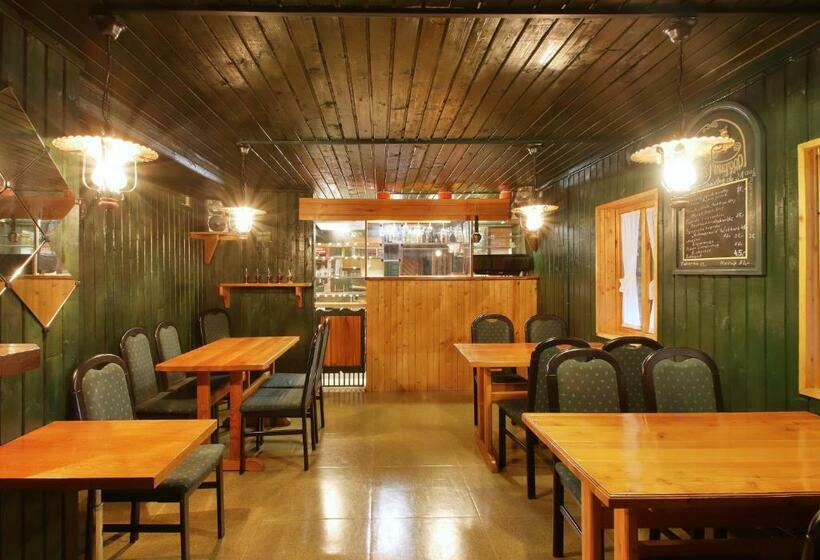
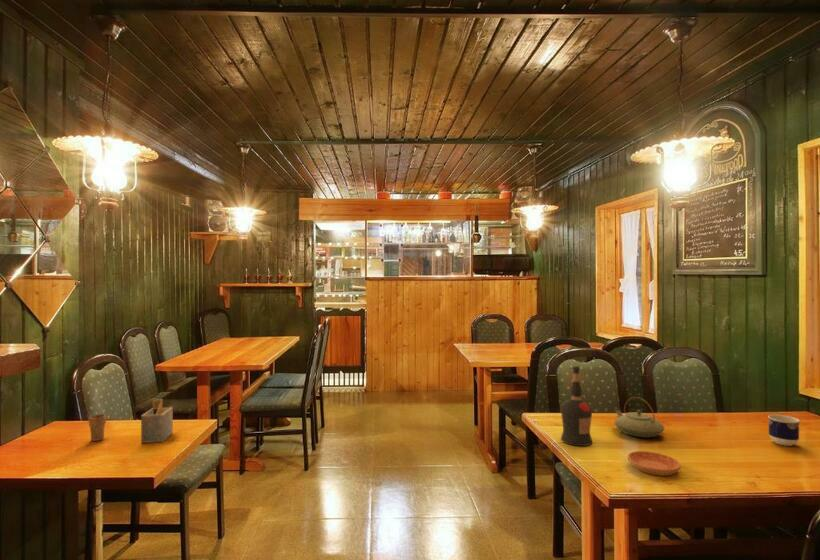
+ napkin holder [140,398,174,444]
+ teapot [614,396,665,439]
+ cup [767,413,801,447]
+ saucer [627,450,682,477]
+ cup [87,411,107,442]
+ liquor bottle [560,365,593,447]
